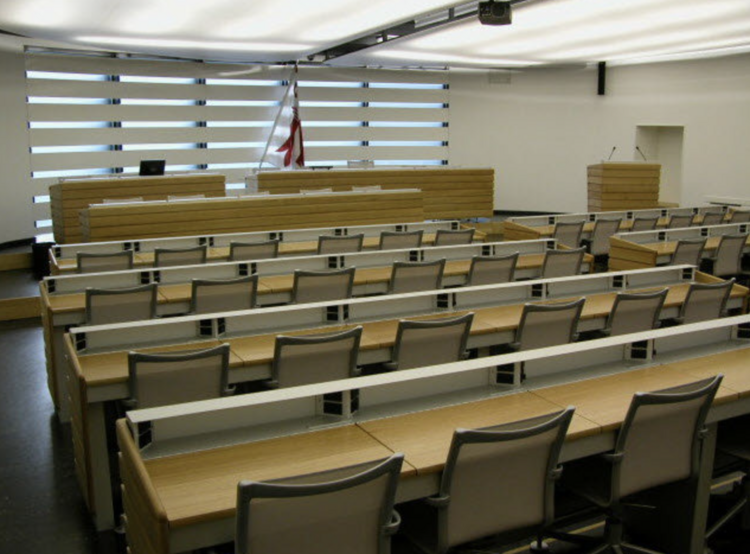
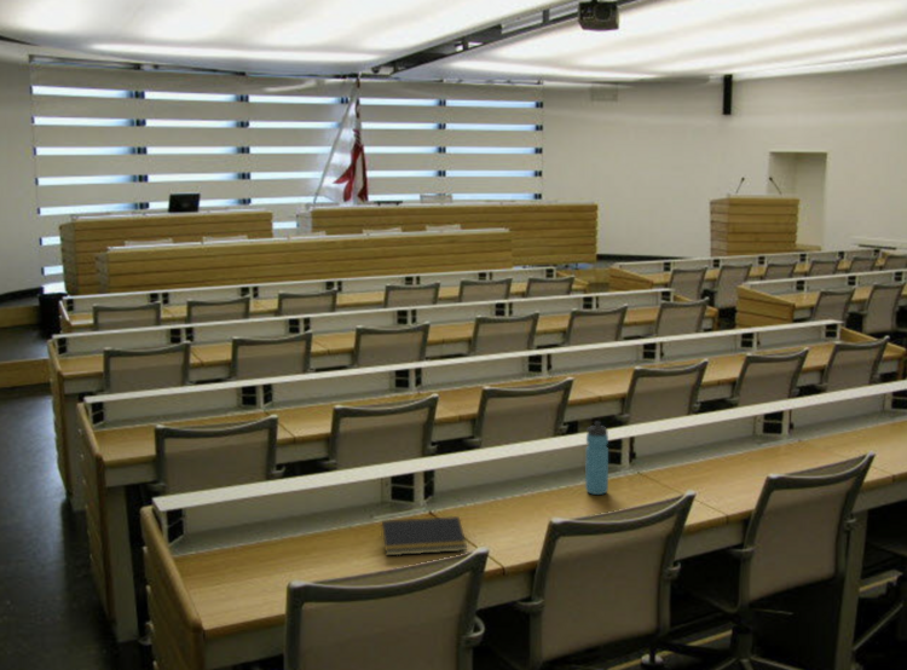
+ notepad [380,515,468,556]
+ water bottle [584,421,610,496]
